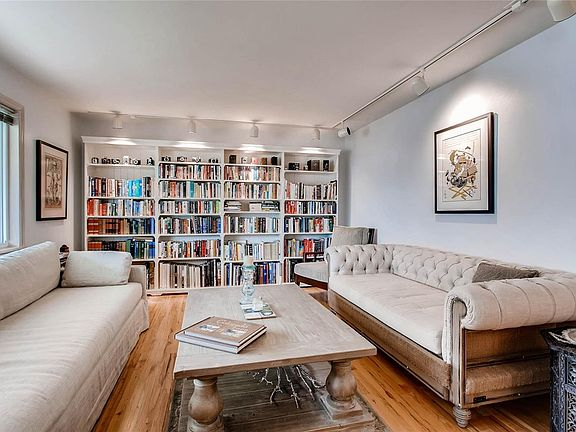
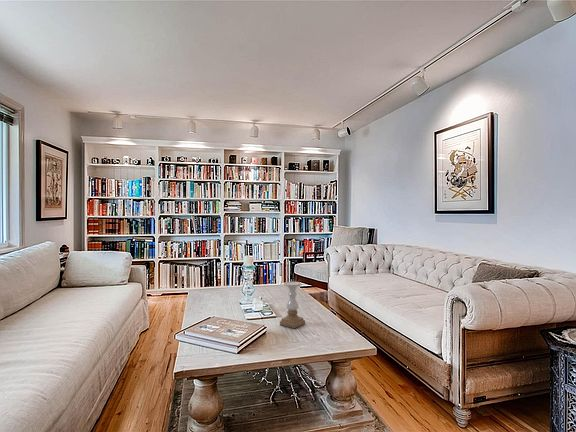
+ candle holder [279,280,306,329]
